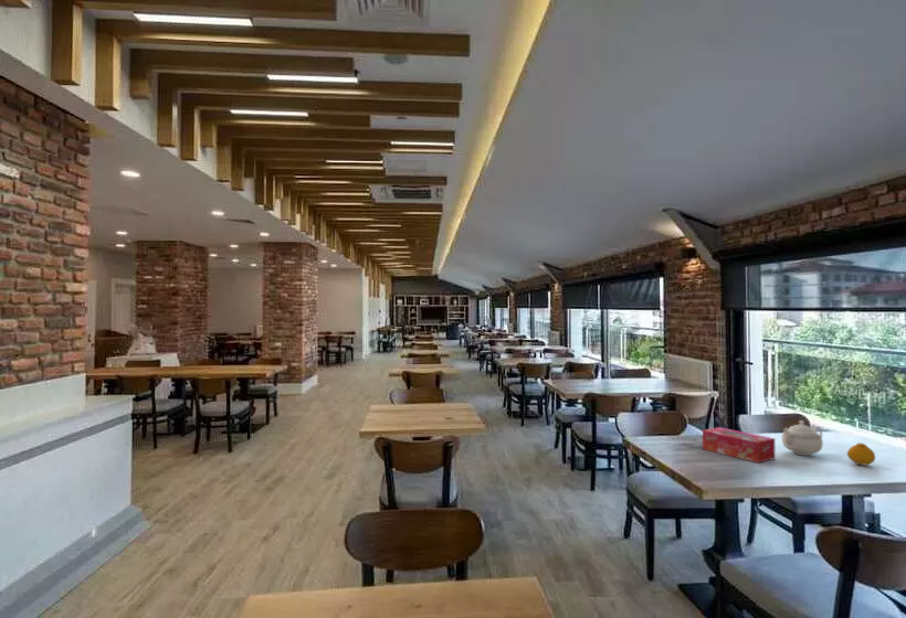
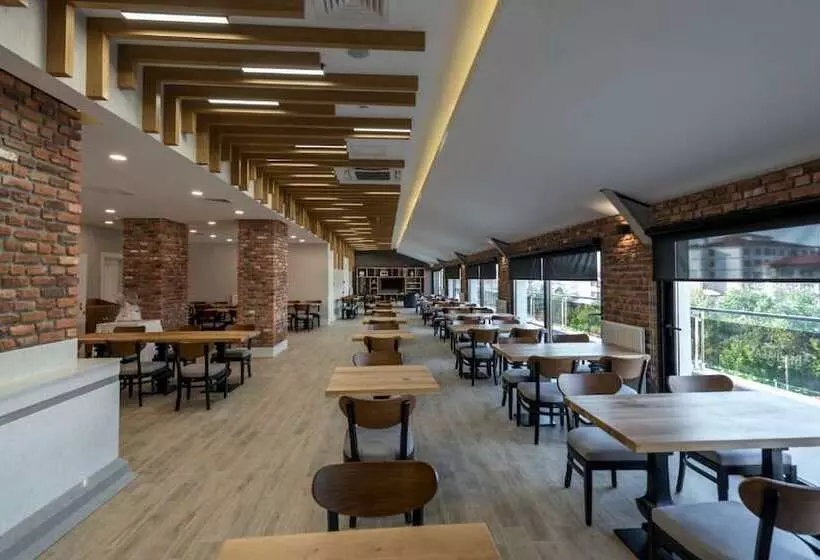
- tissue box [702,426,777,464]
- teapot [781,419,824,457]
- fruit [846,443,876,467]
